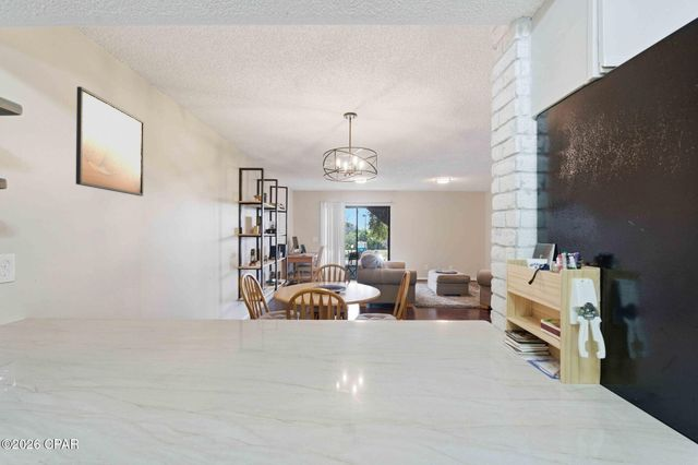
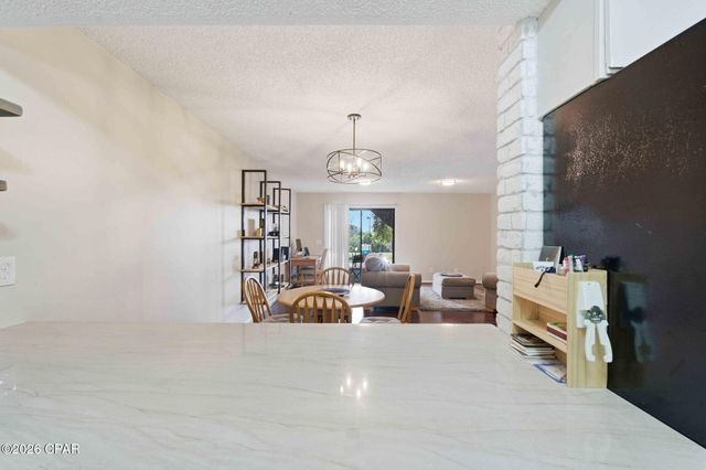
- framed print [75,85,145,198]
